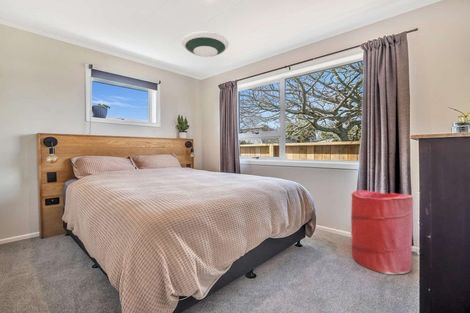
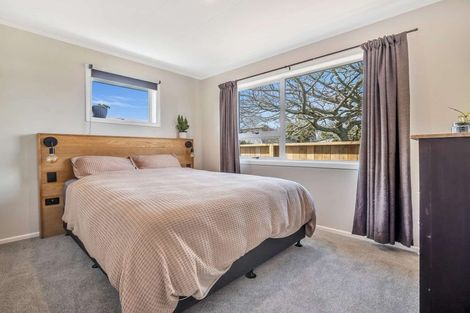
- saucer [181,31,230,58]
- laundry hamper [350,189,414,275]
